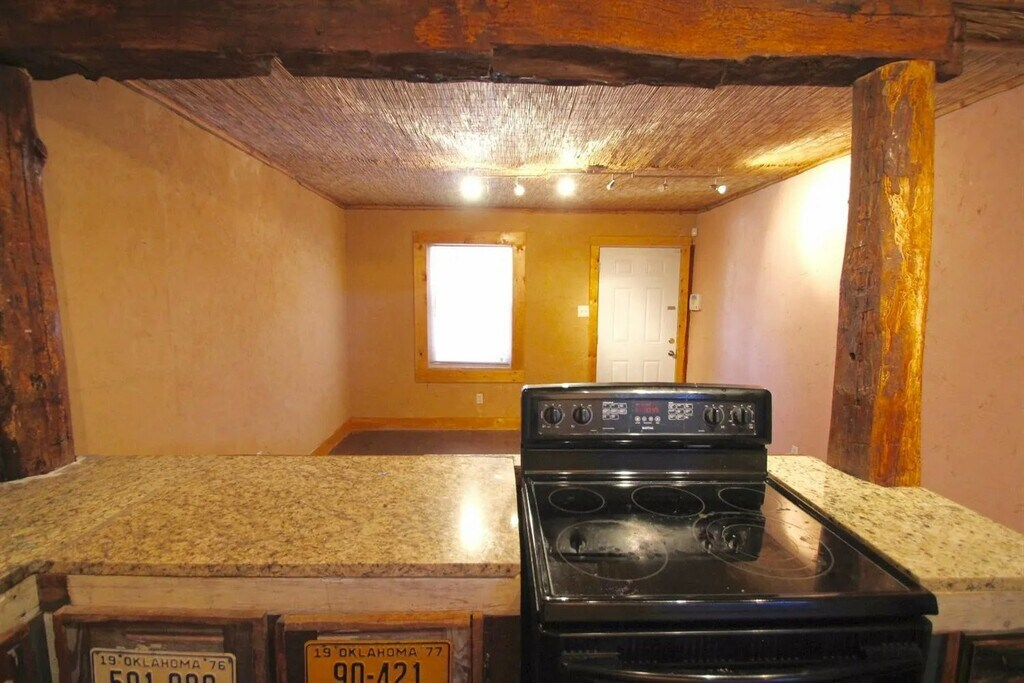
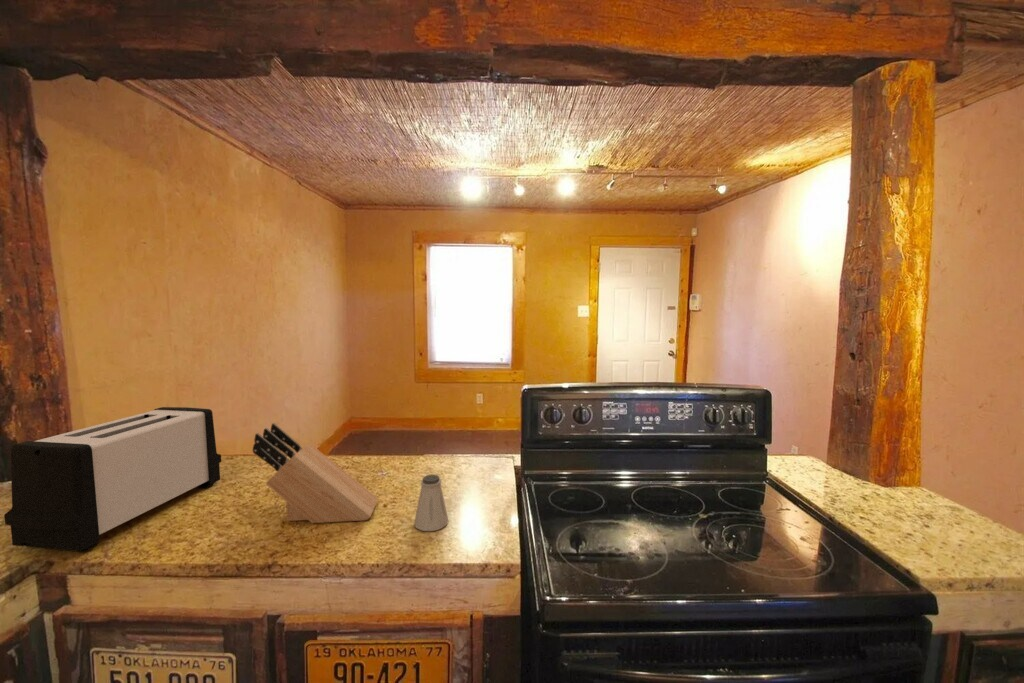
+ toaster [3,406,222,553]
+ saltshaker [413,473,449,532]
+ knife block [252,422,379,524]
